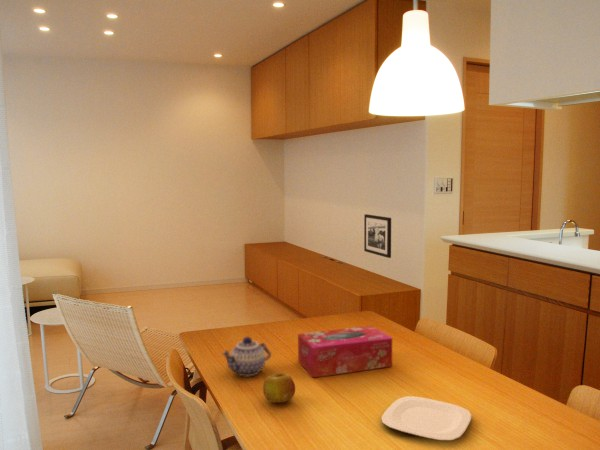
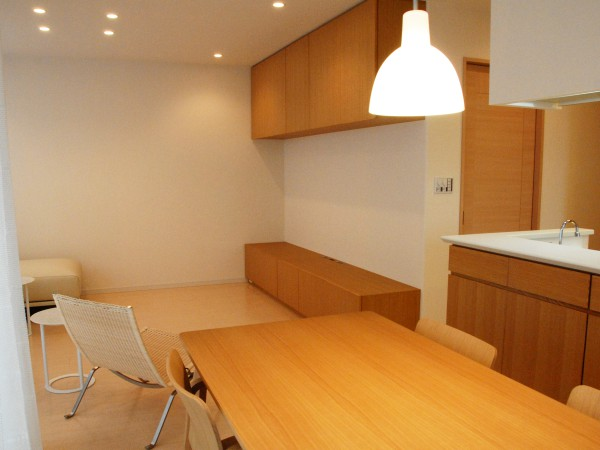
- fruit [262,372,296,404]
- picture frame [363,213,392,259]
- teapot [221,336,272,377]
- tissue box [297,325,393,379]
- plate [380,396,473,442]
